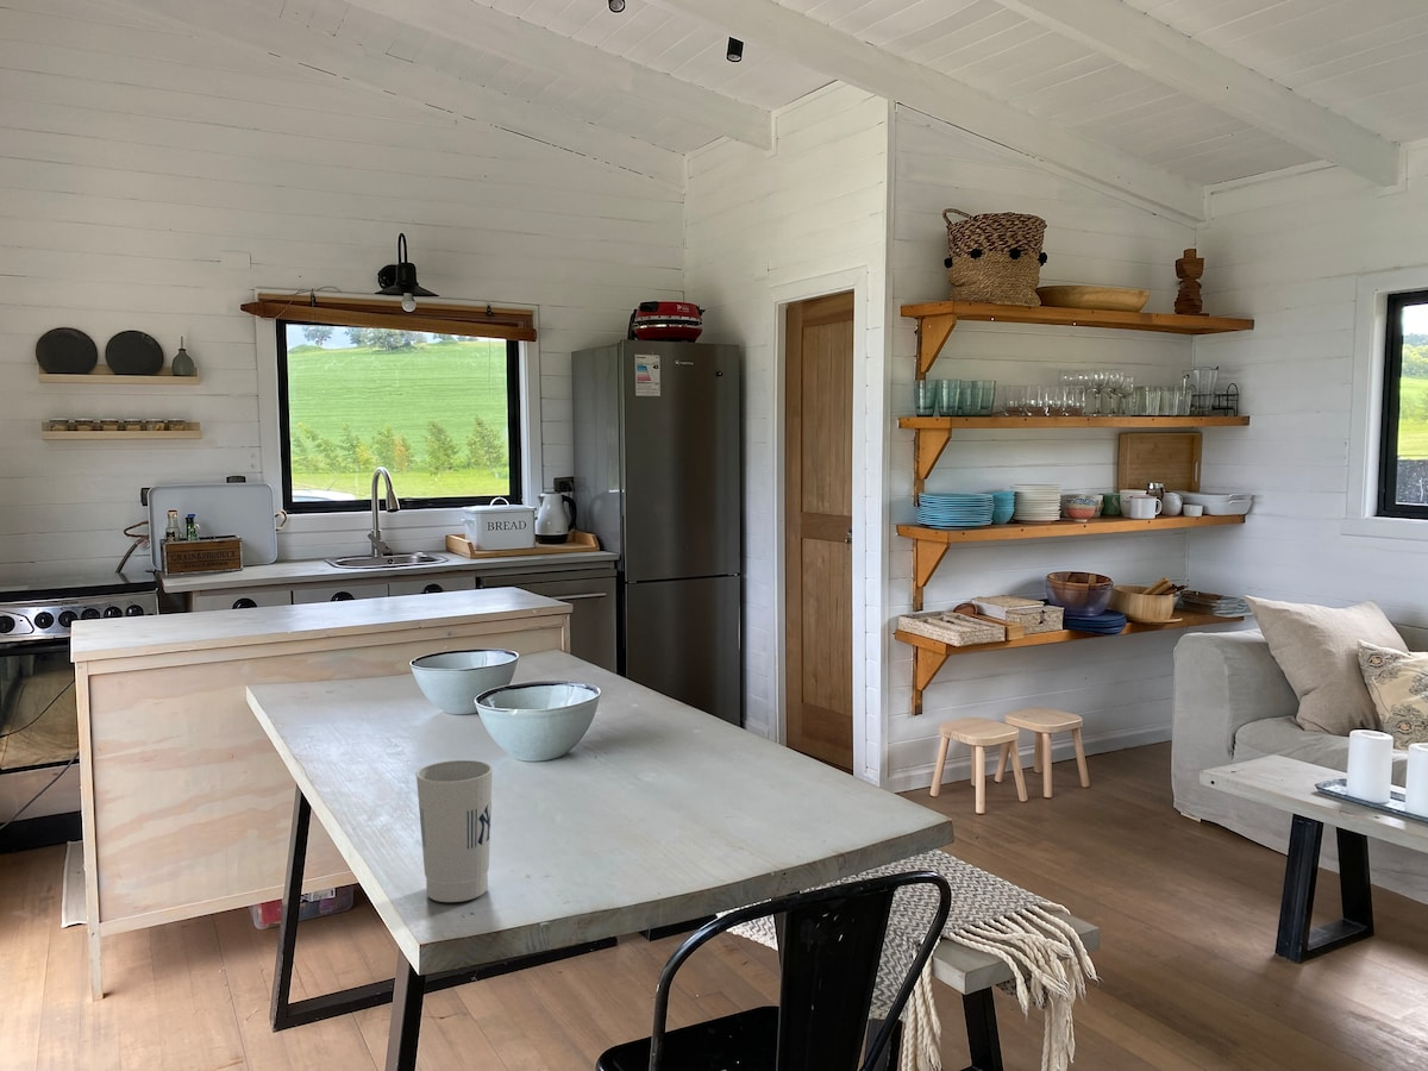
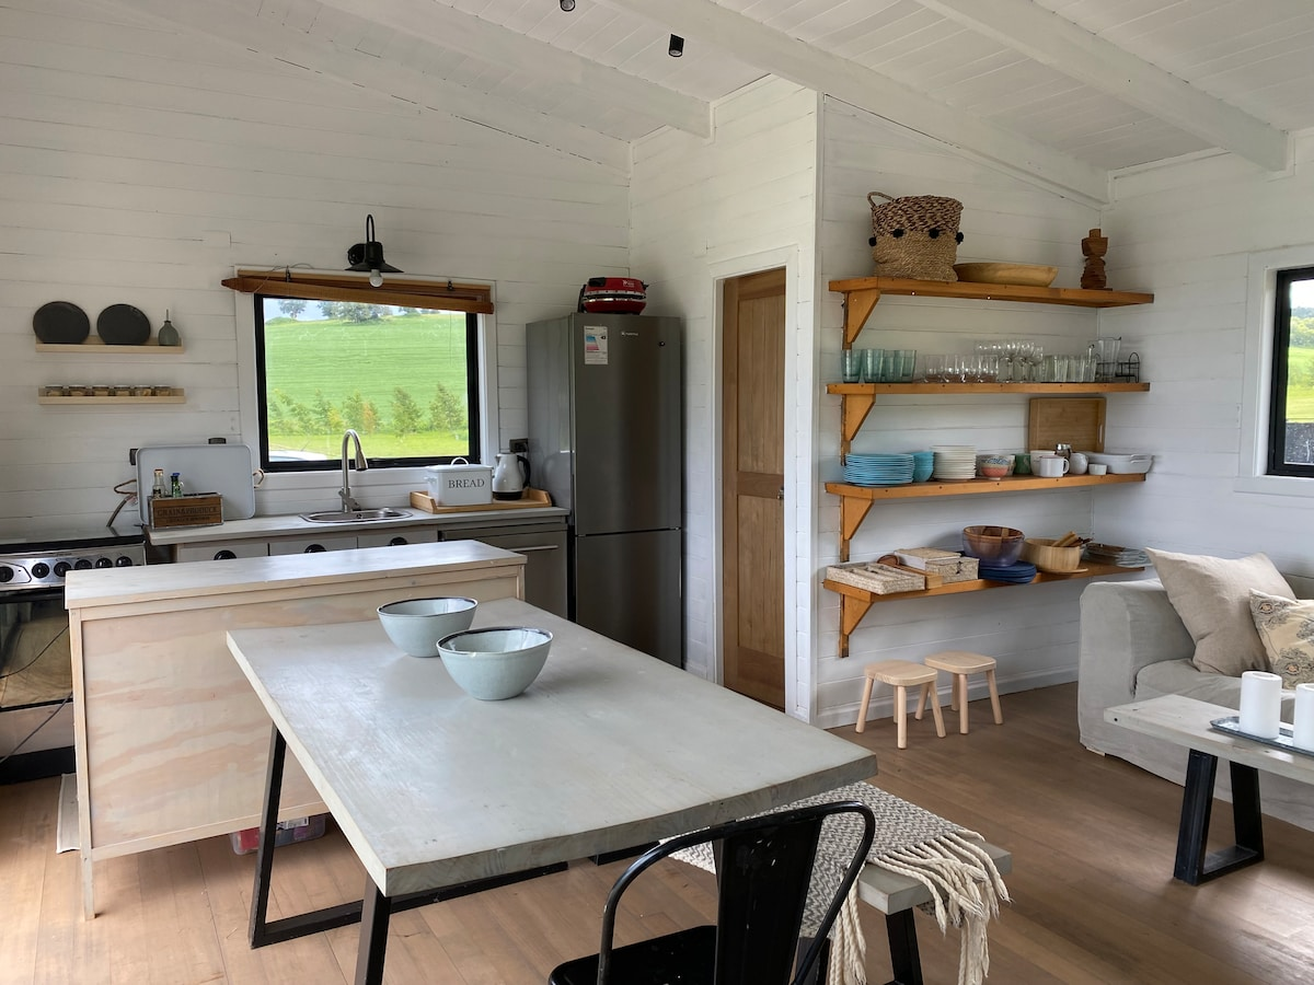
- cup [414,759,494,903]
